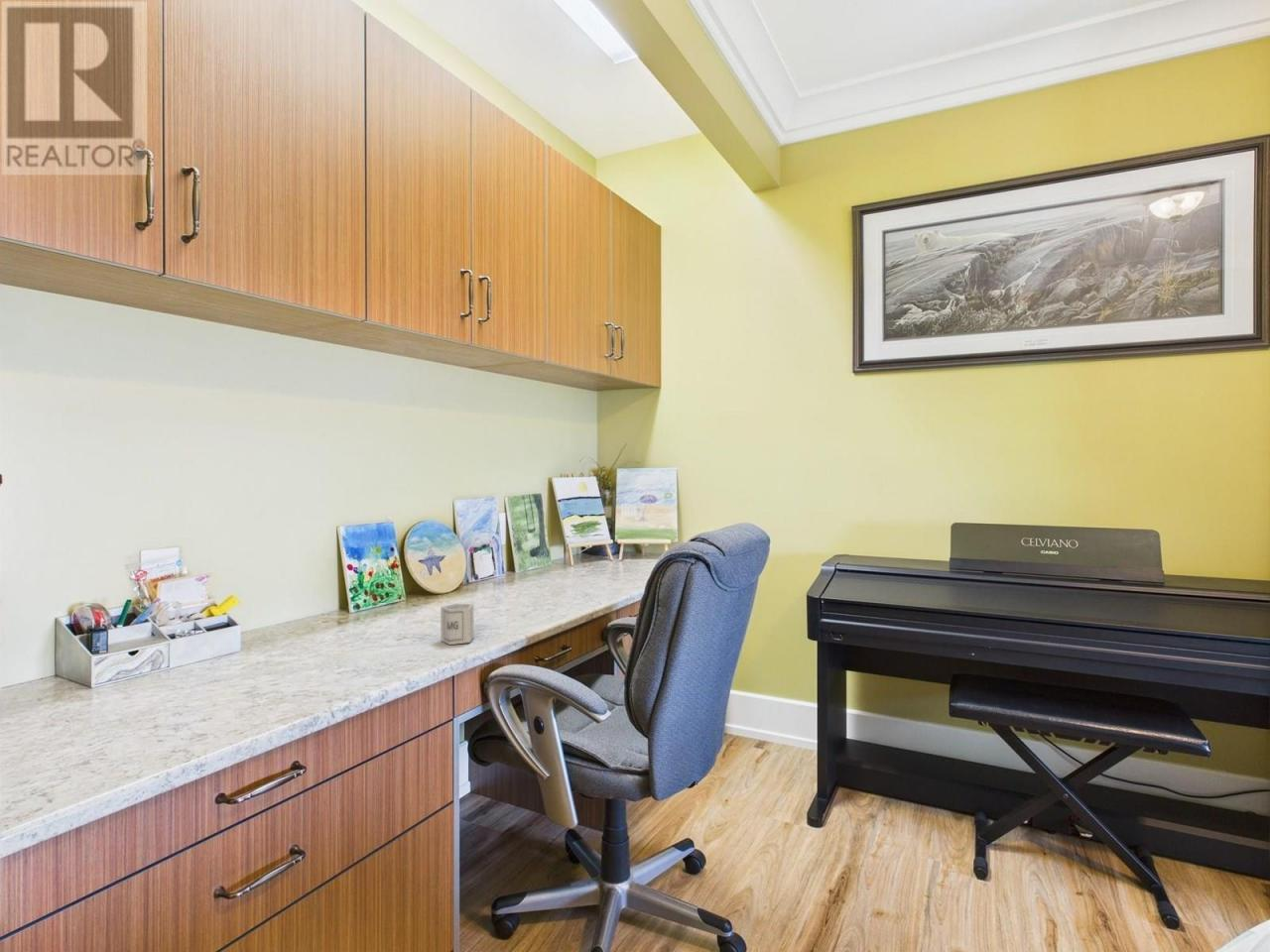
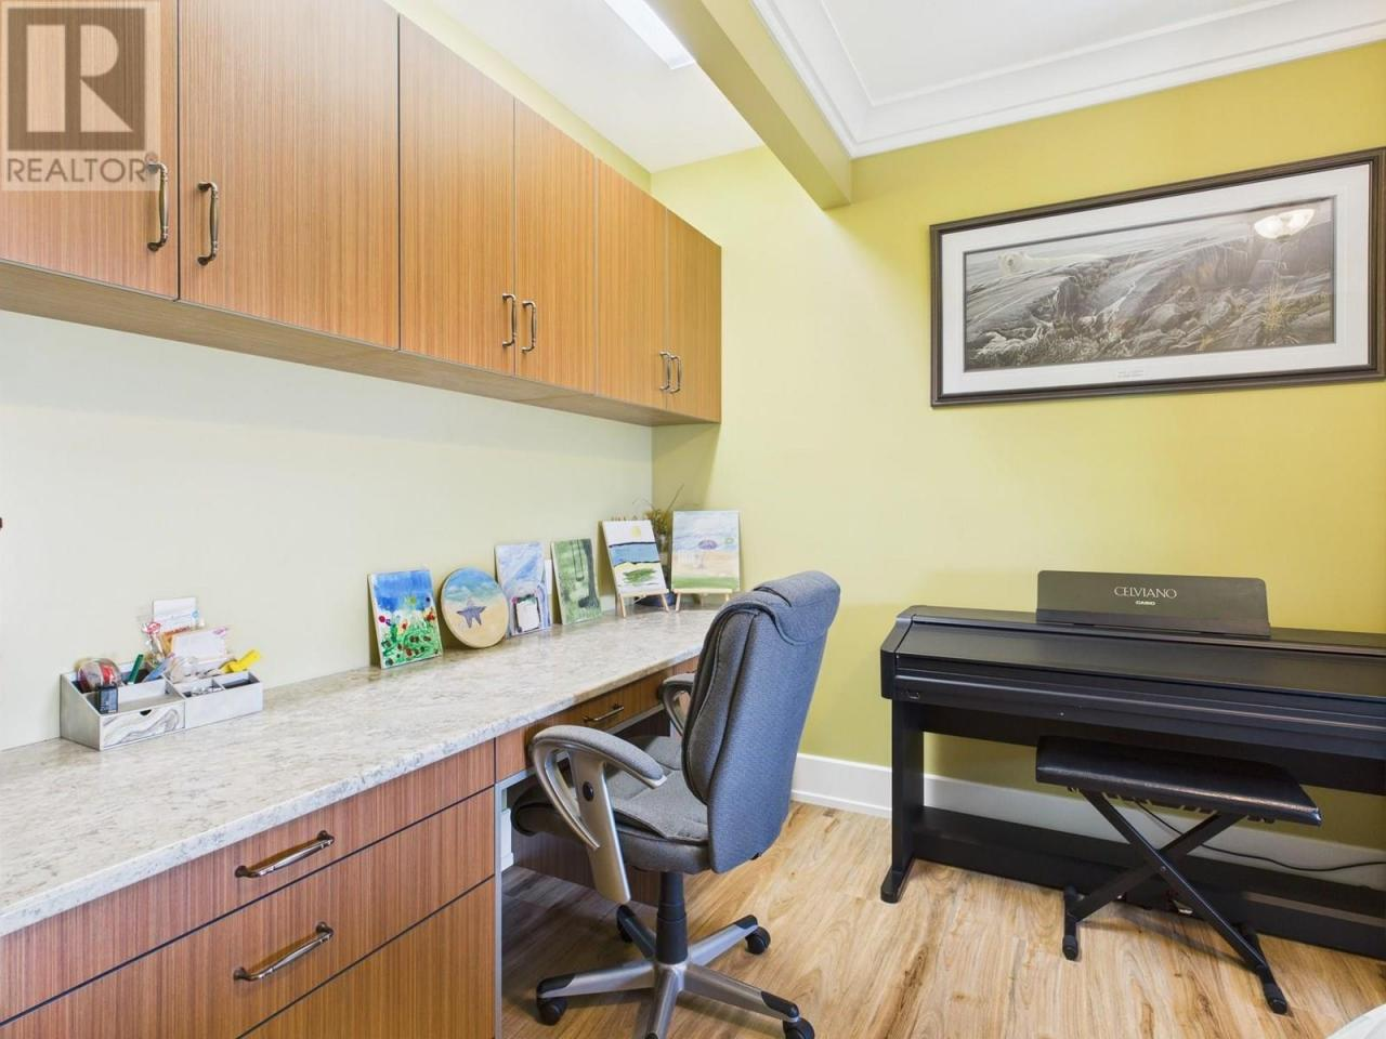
- cup [440,602,475,646]
